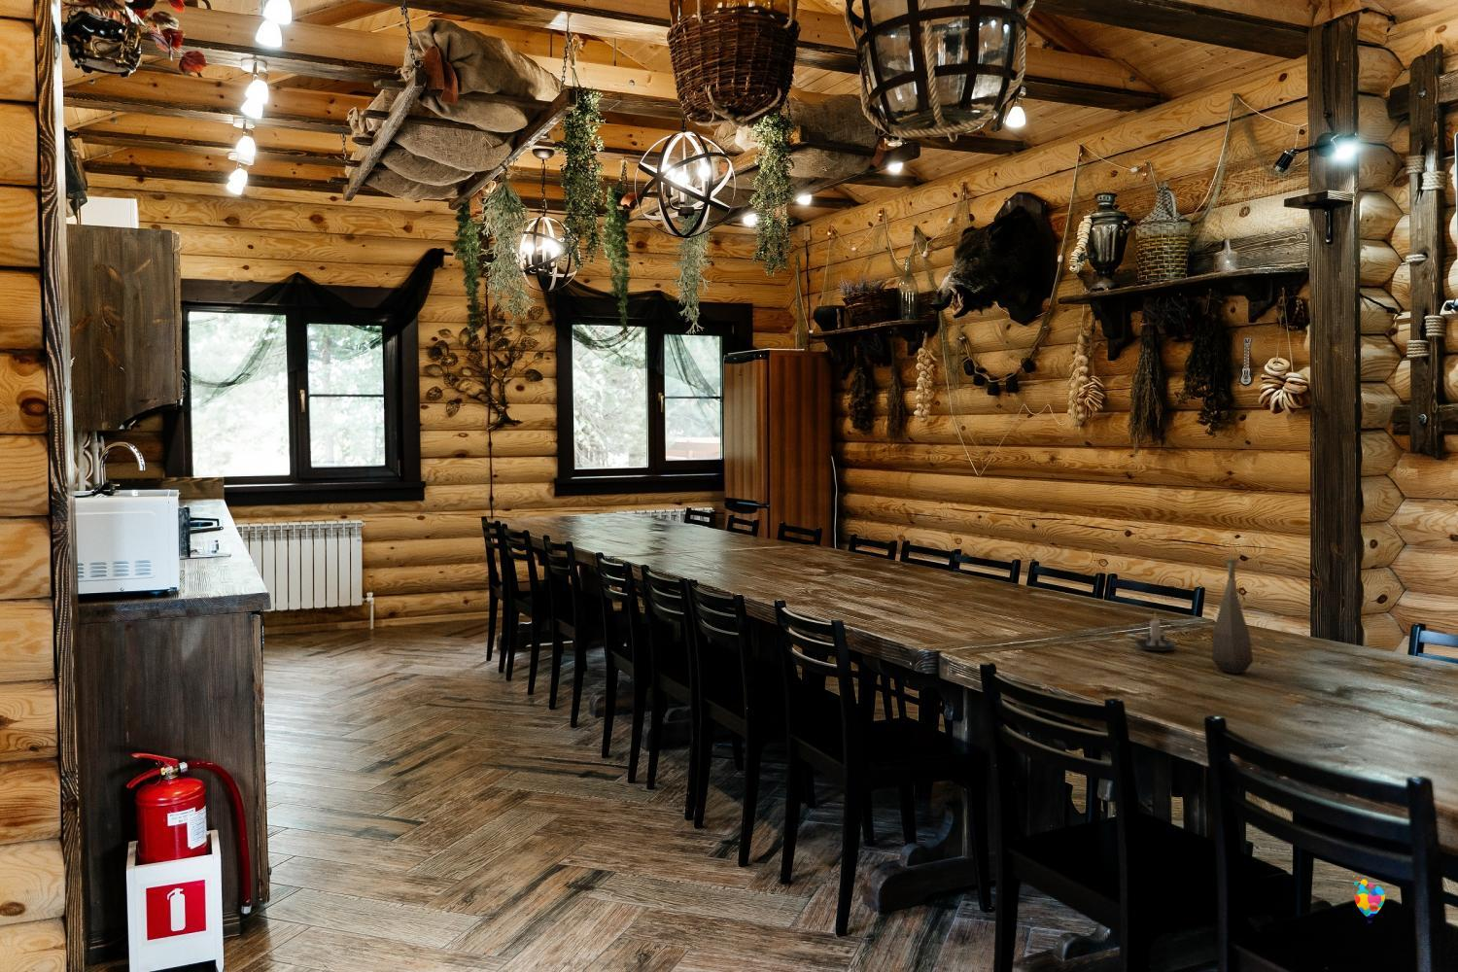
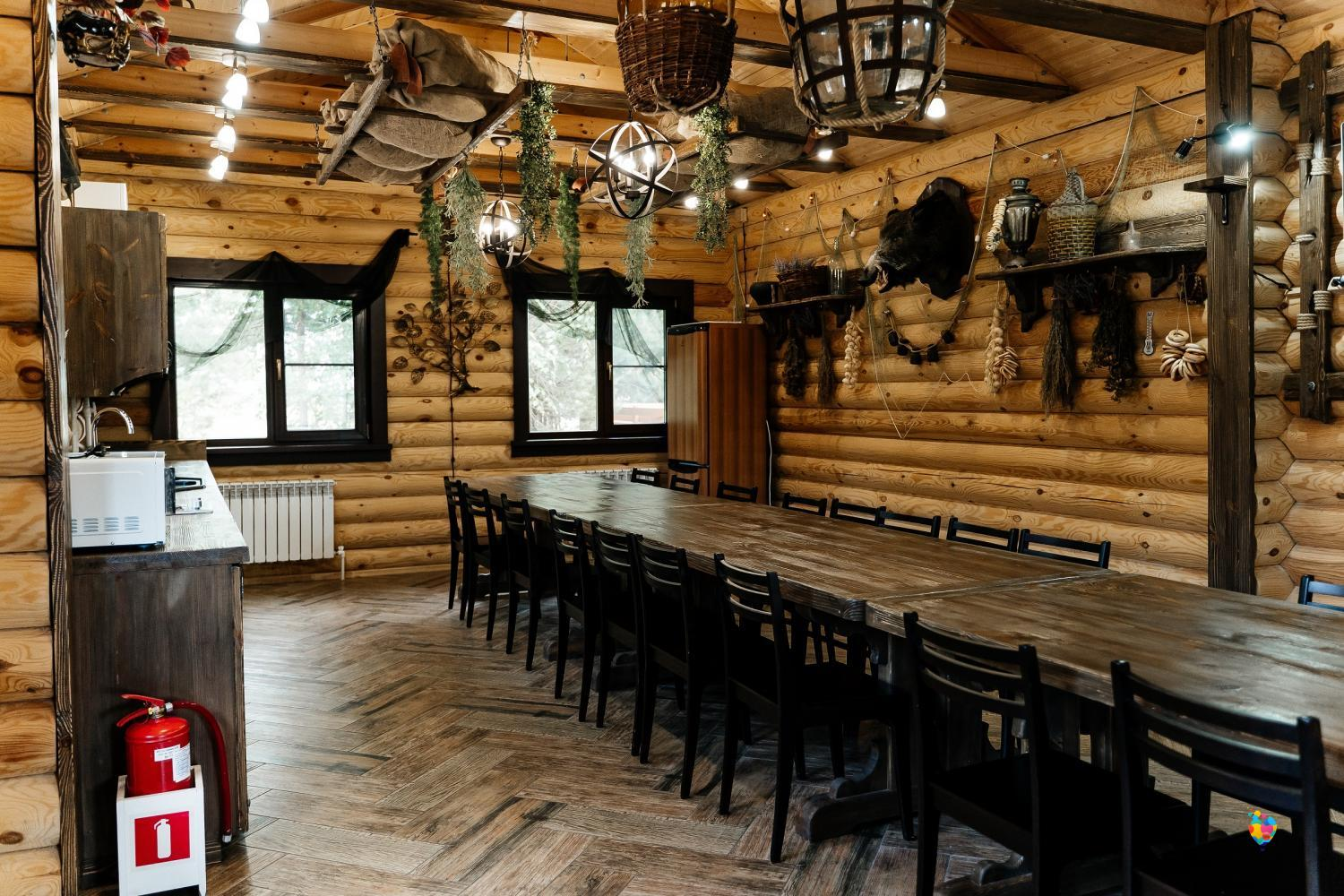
- candle [1134,612,1178,651]
- bottle [1211,557,1254,675]
